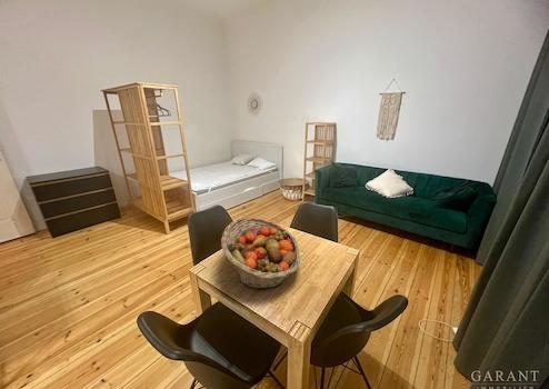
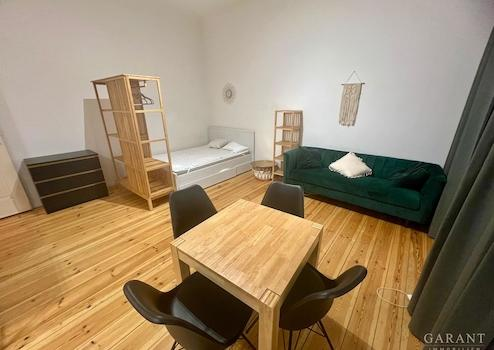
- fruit basket [220,217,301,290]
